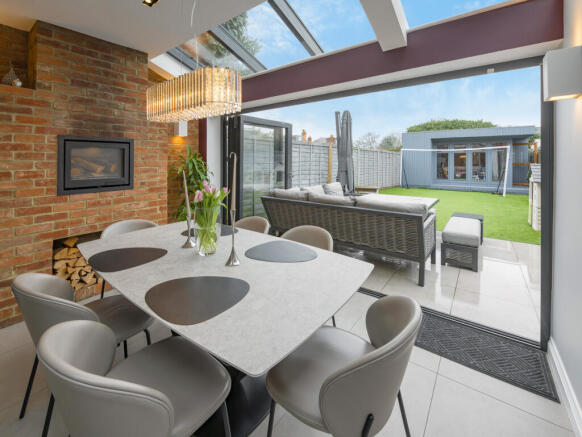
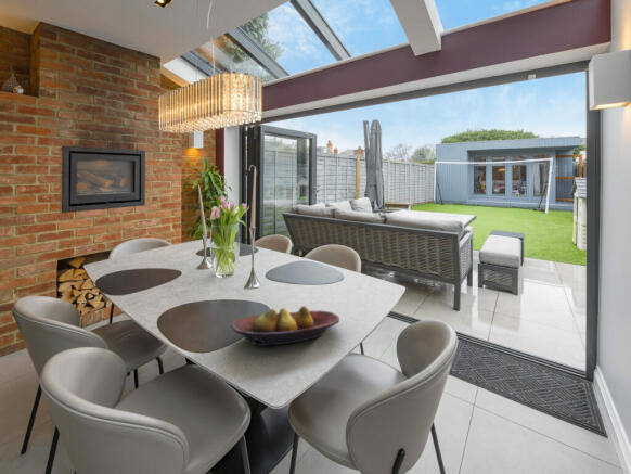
+ fruit bowl [230,305,340,347]
